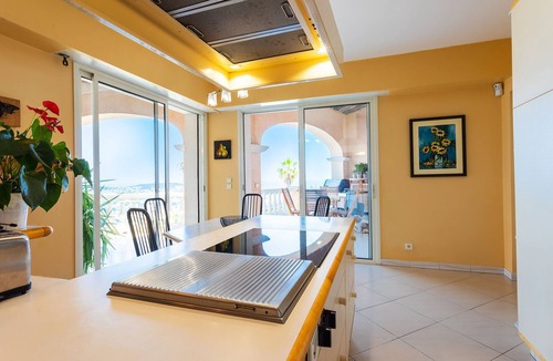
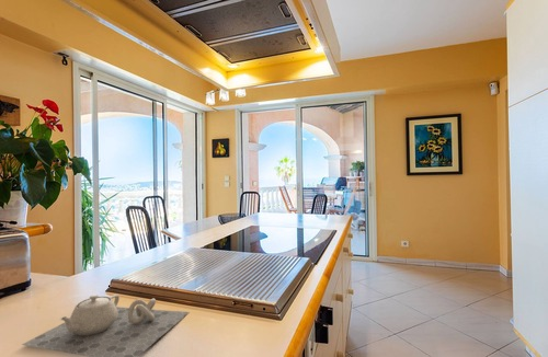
+ teapot [21,293,191,357]
